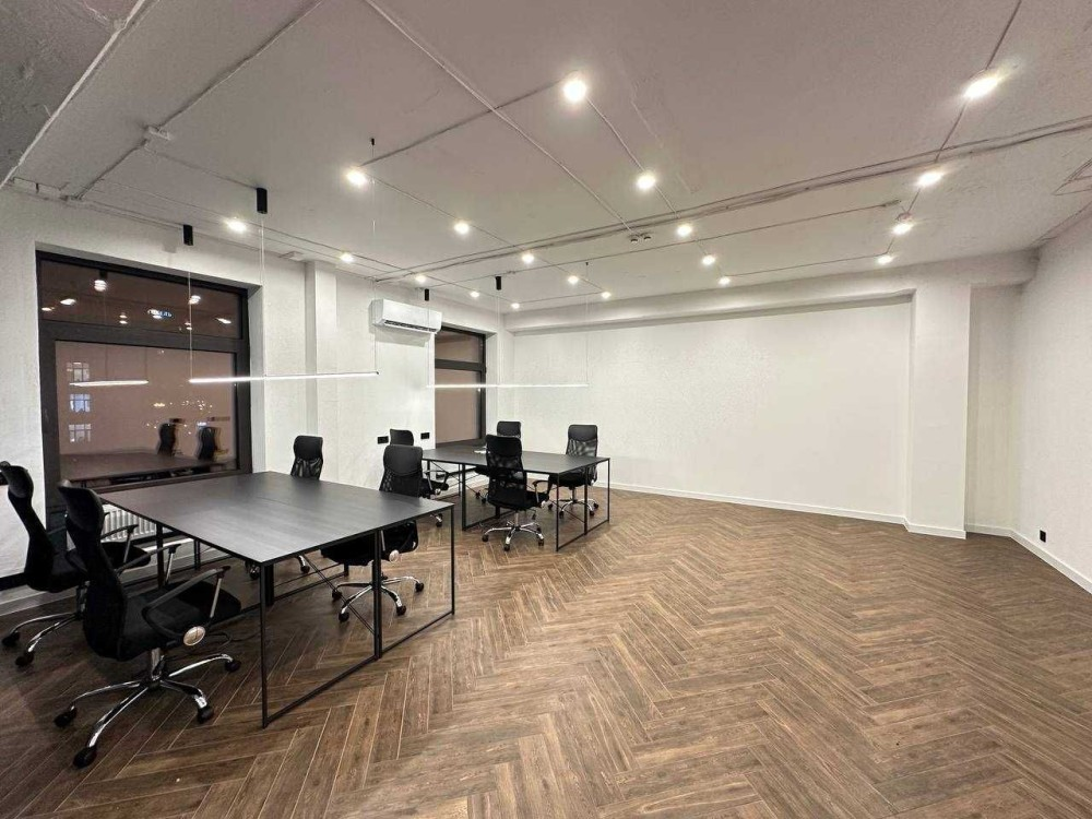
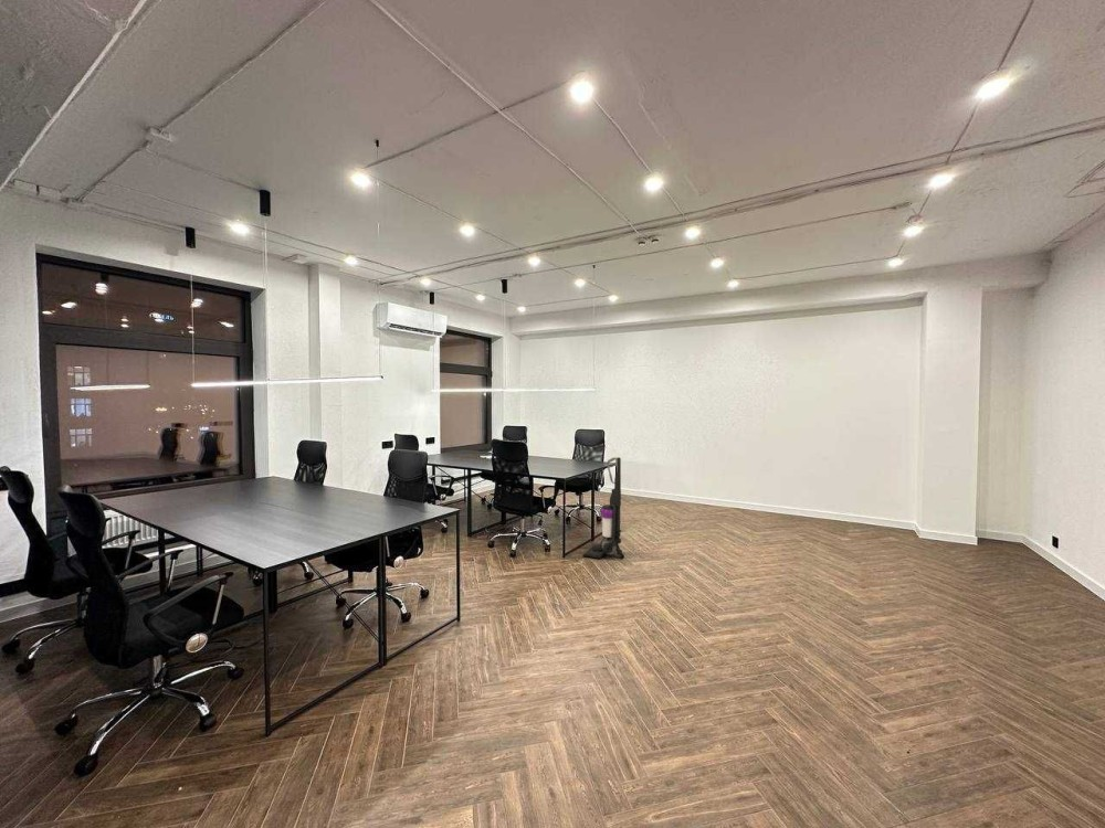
+ vacuum cleaner [581,456,625,560]
